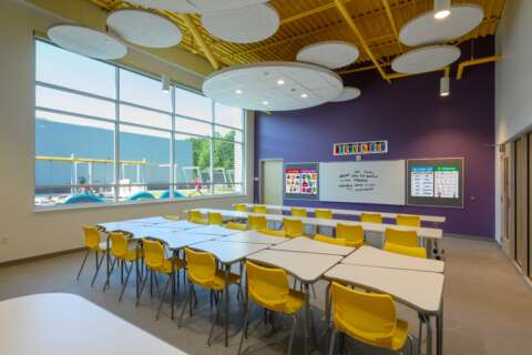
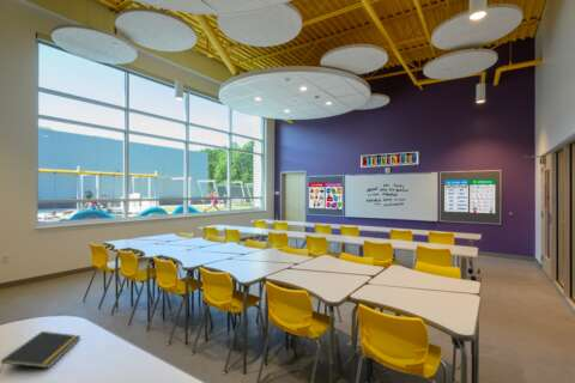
+ notepad [0,330,81,373]
